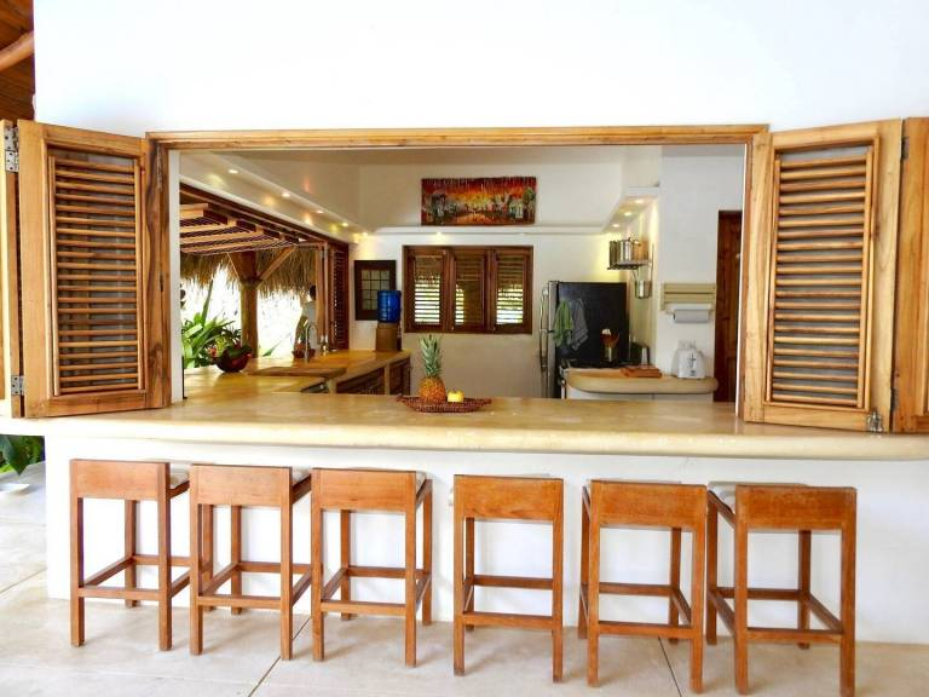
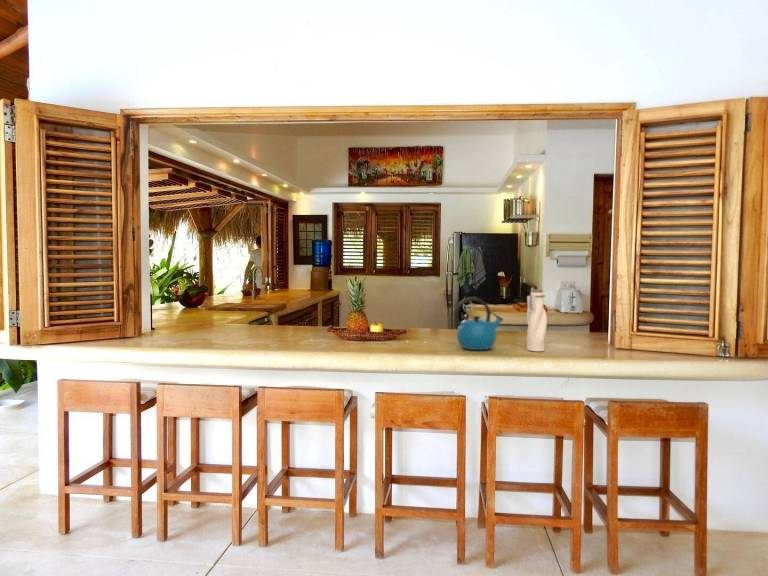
+ water bottle [526,288,548,352]
+ kettle [454,296,504,351]
